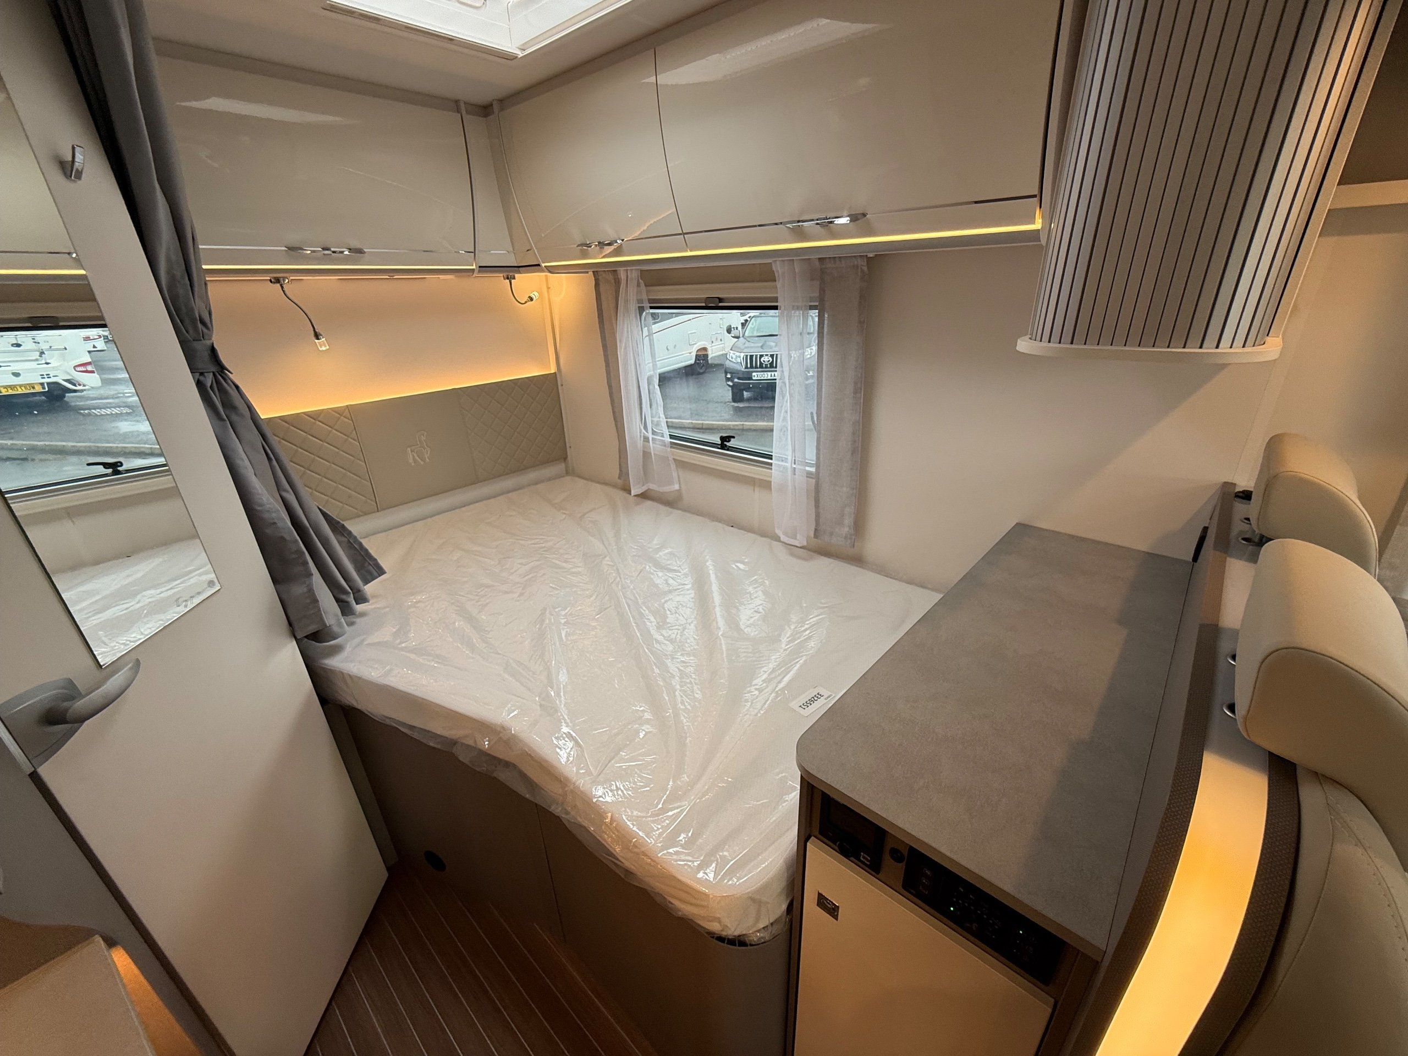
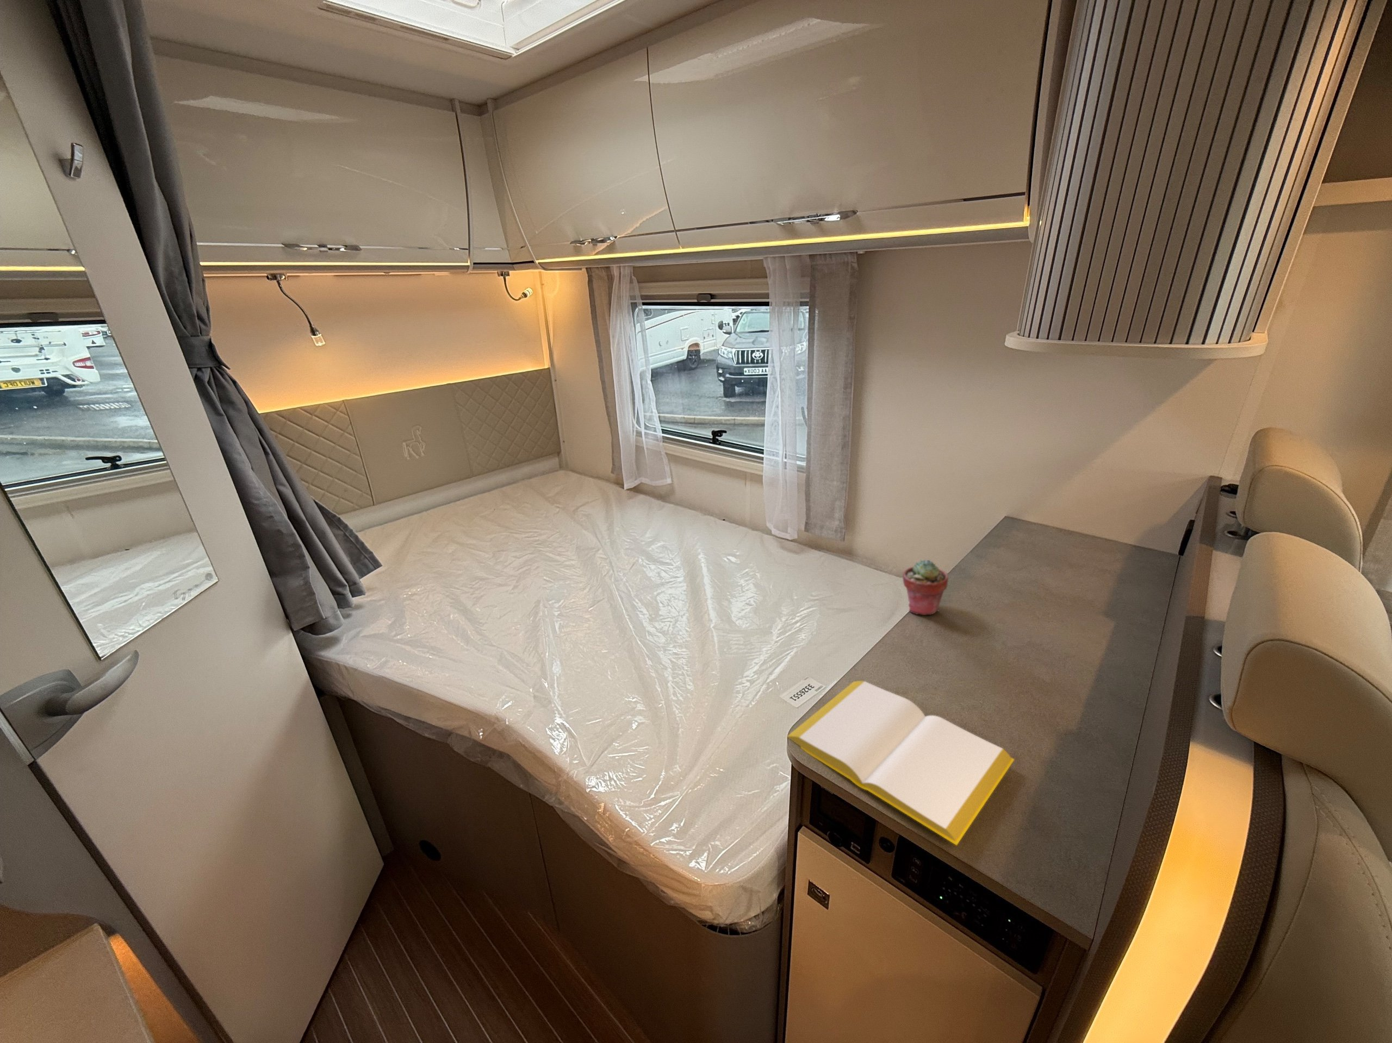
+ notepad [786,680,1015,846]
+ potted succulent [902,559,949,616]
